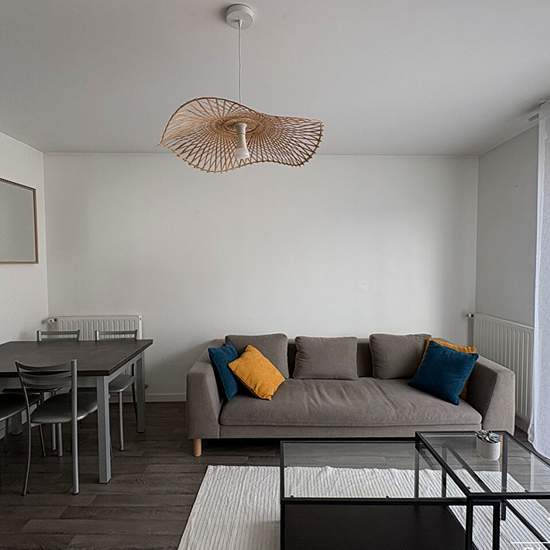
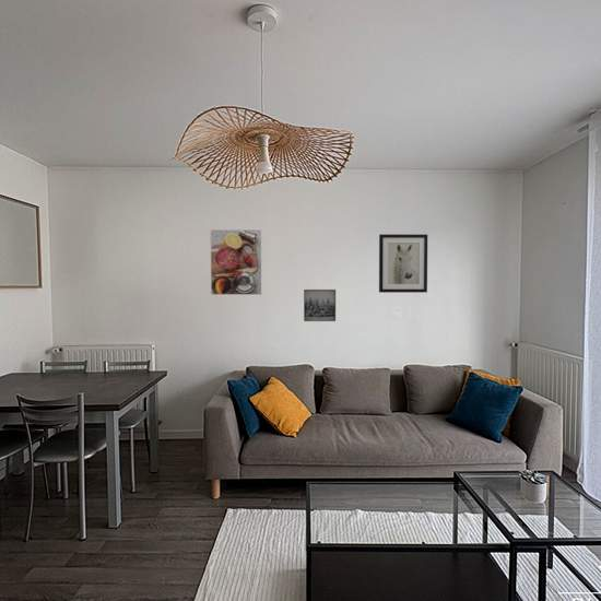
+ wall art [303,288,337,322]
+ wall art [378,233,428,294]
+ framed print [210,228,263,296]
